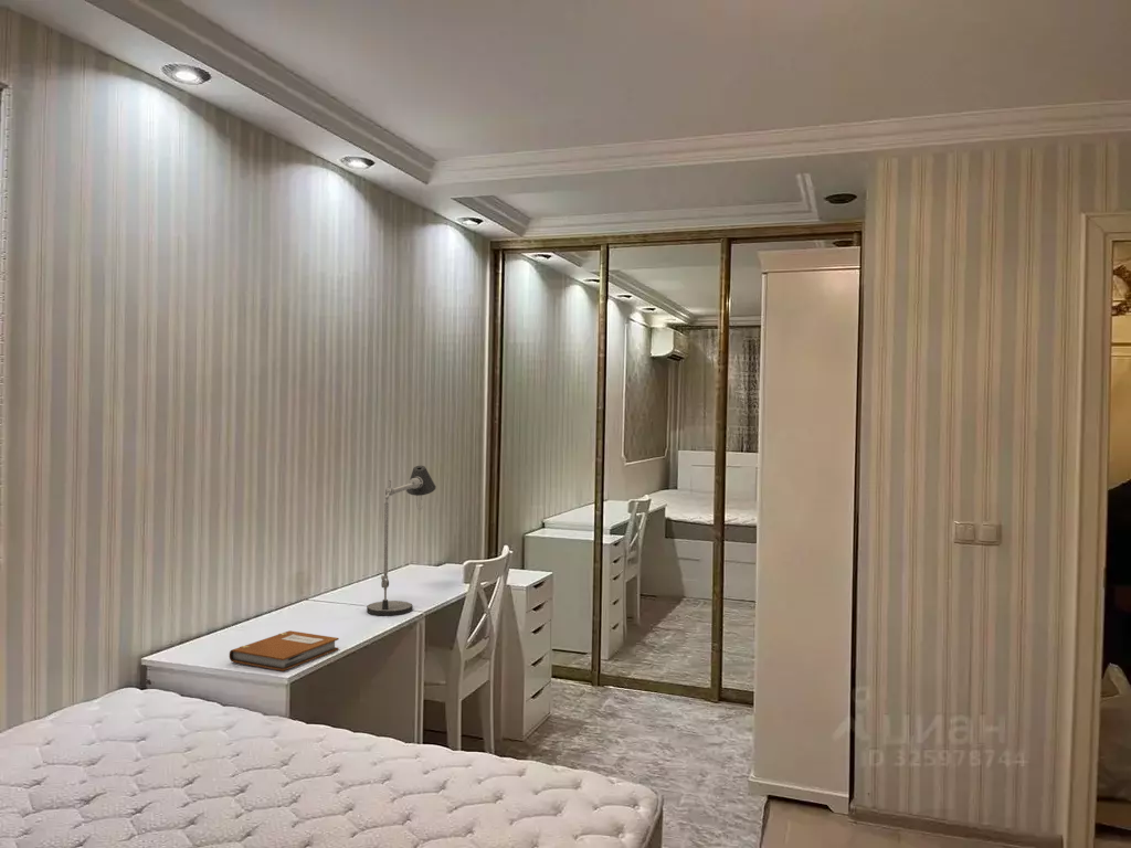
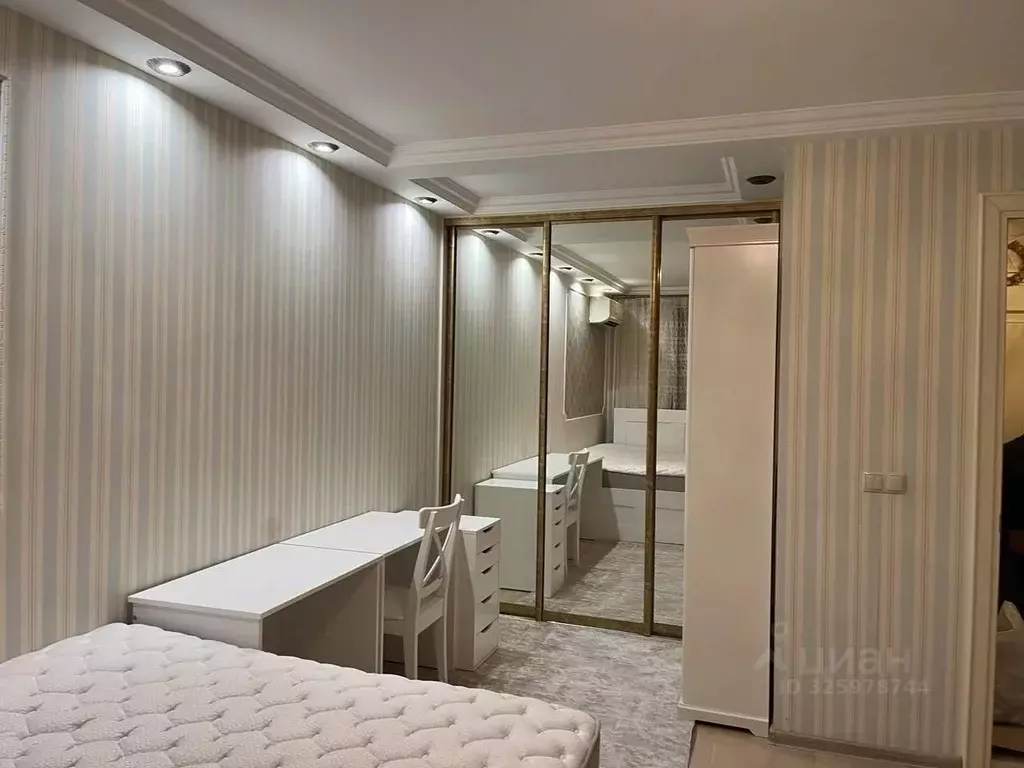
- desk lamp [366,465,437,616]
- notebook [229,629,340,672]
